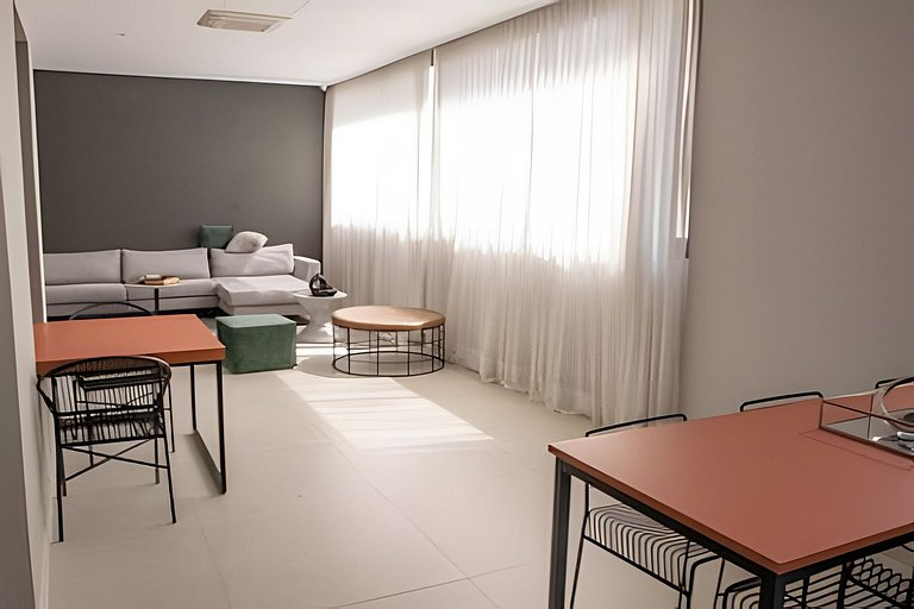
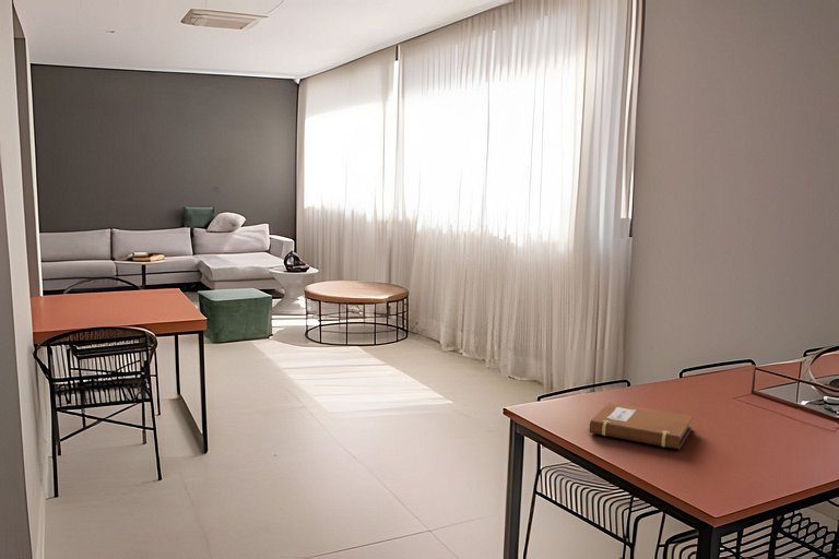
+ notebook [588,402,694,450]
